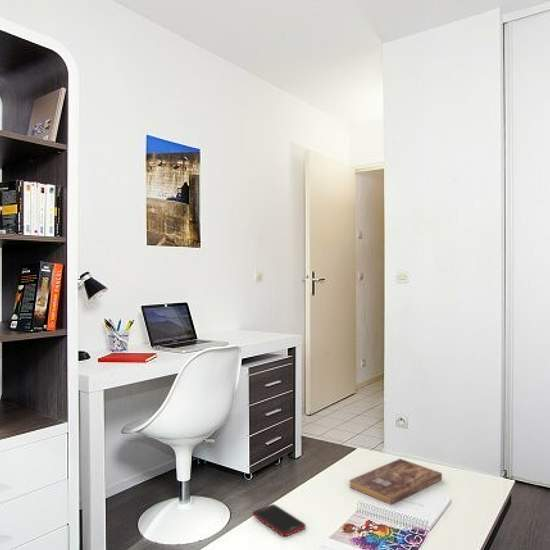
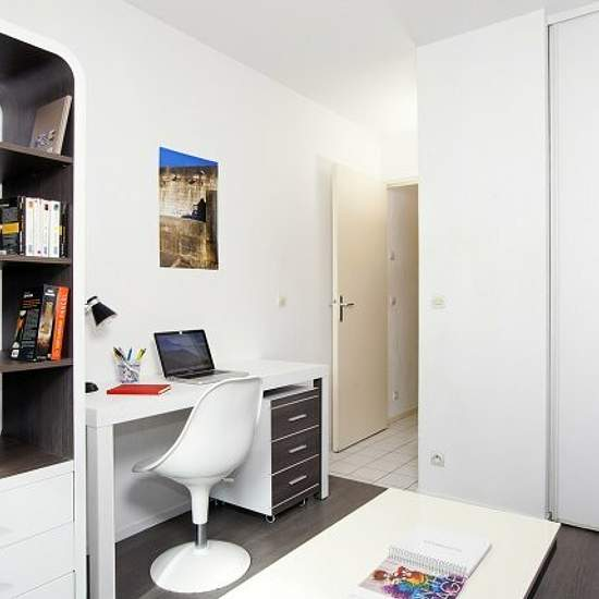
- cell phone [252,503,307,537]
- bible [348,458,443,506]
